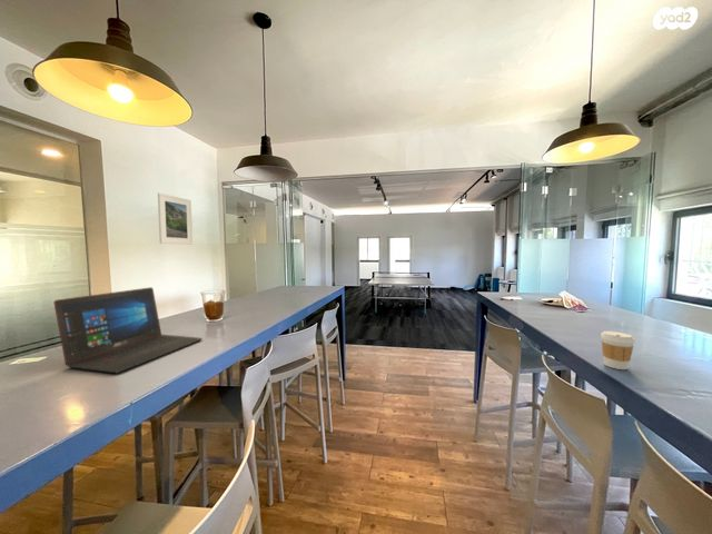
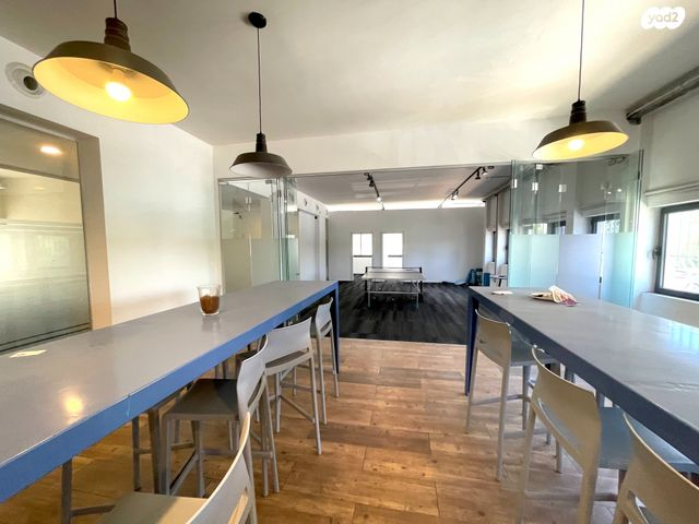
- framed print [157,192,194,246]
- coffee cup [600,330,636,370]
- laptop [52,286,204,374]
